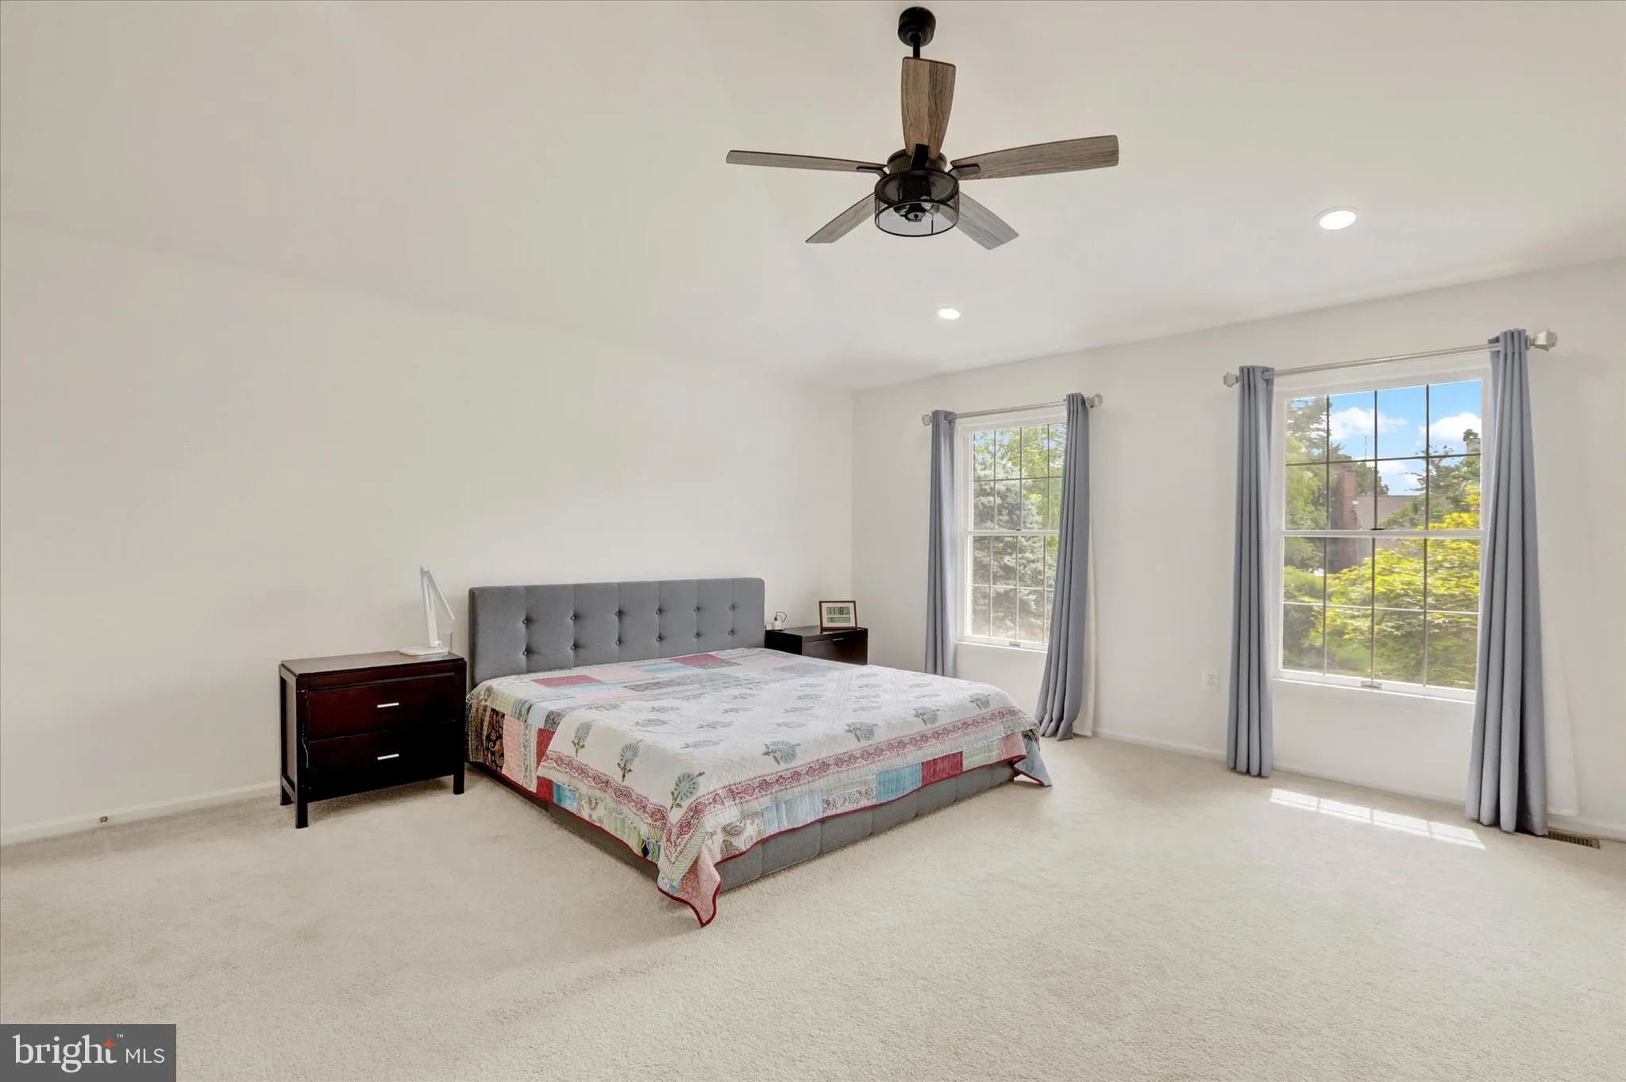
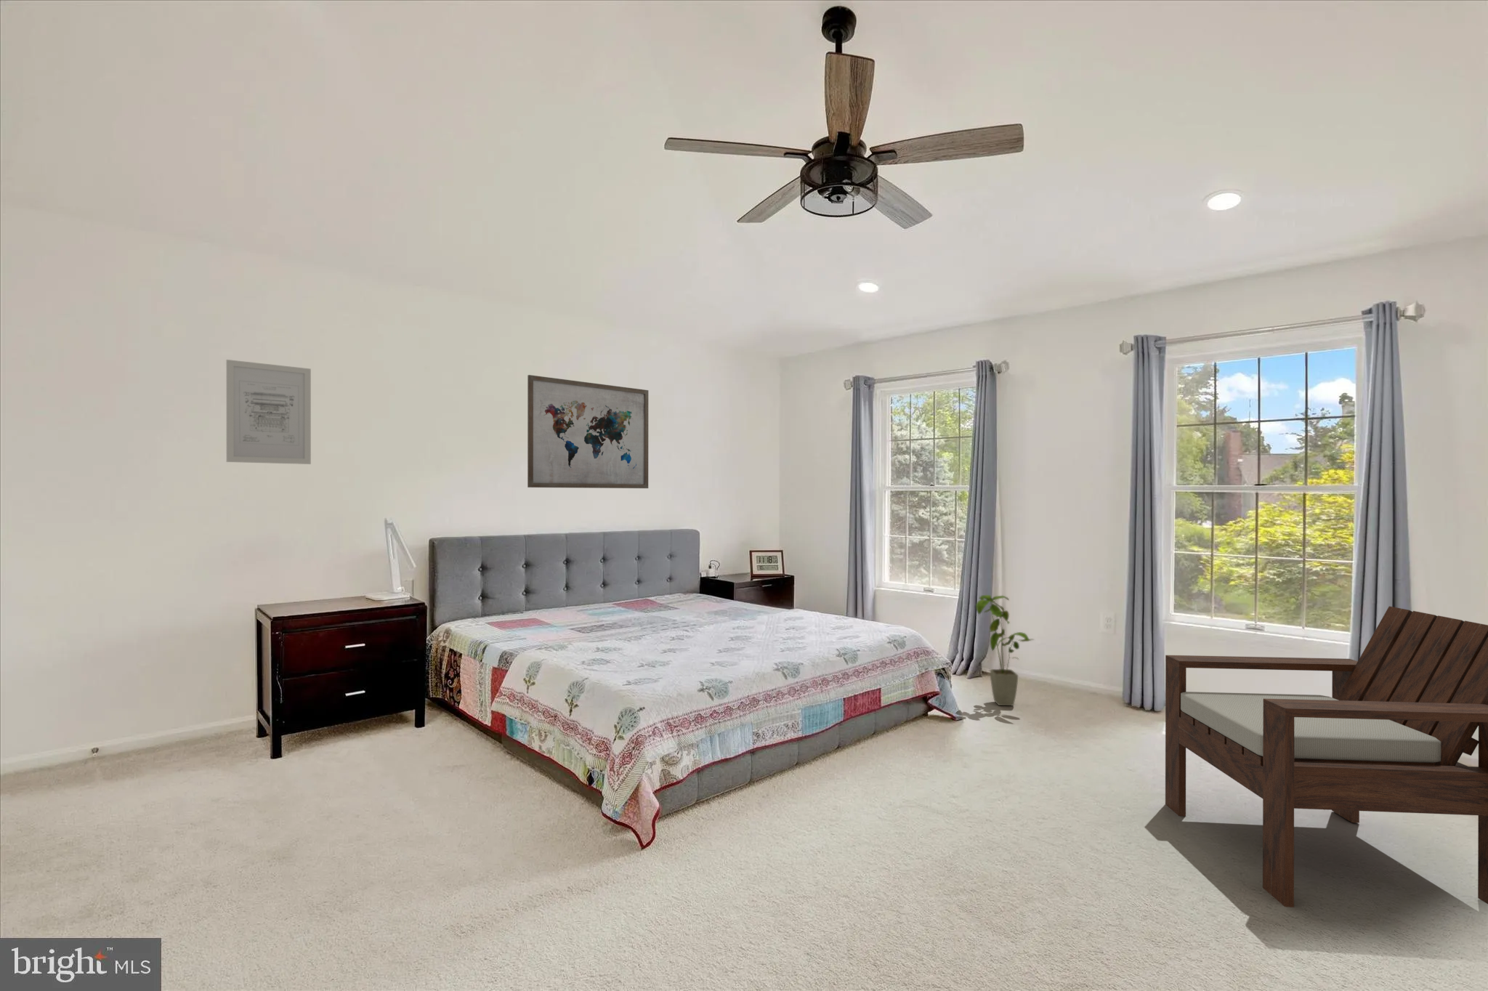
+ wall art [526,374,649,489]
+ house plant [975,594,1036,706]
+ chair [1165,605,1488,908]
+ wall art [226,359,312,465]
